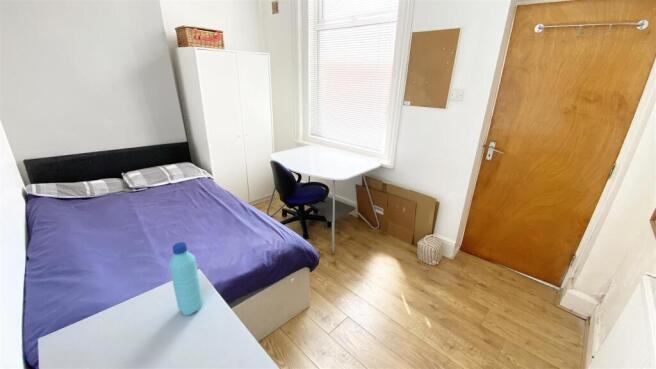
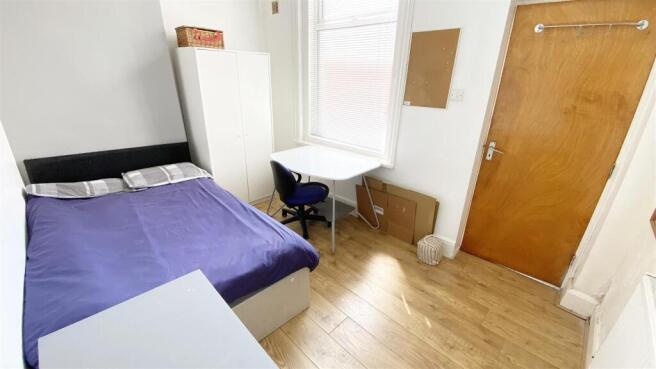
- water bottle [168,241,203,316]
